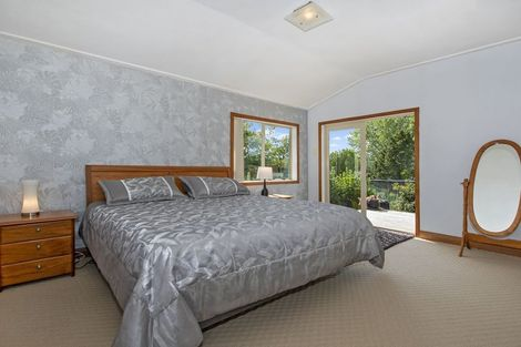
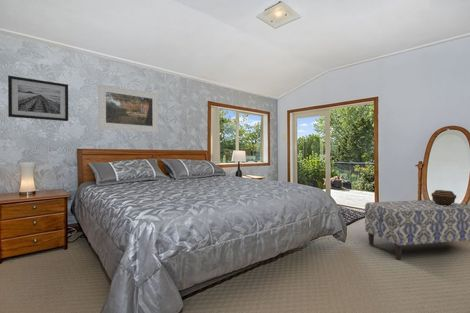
+ bench [364,199,470,261]
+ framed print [97,83,159,133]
+ decorative container [431,189,457,206]
+ wall art [7,75,69,122]
